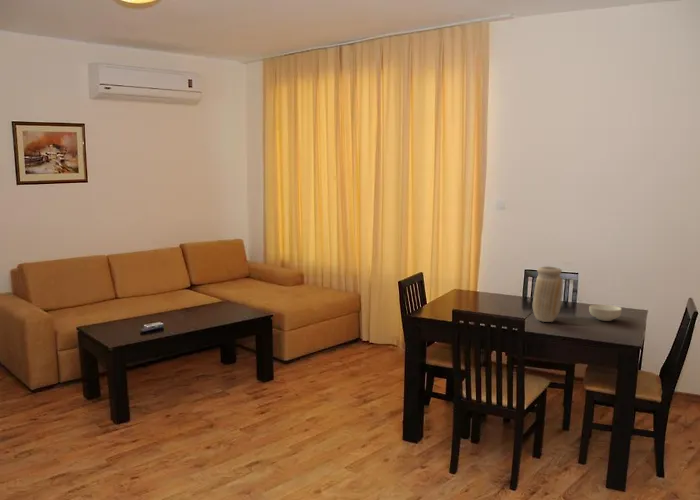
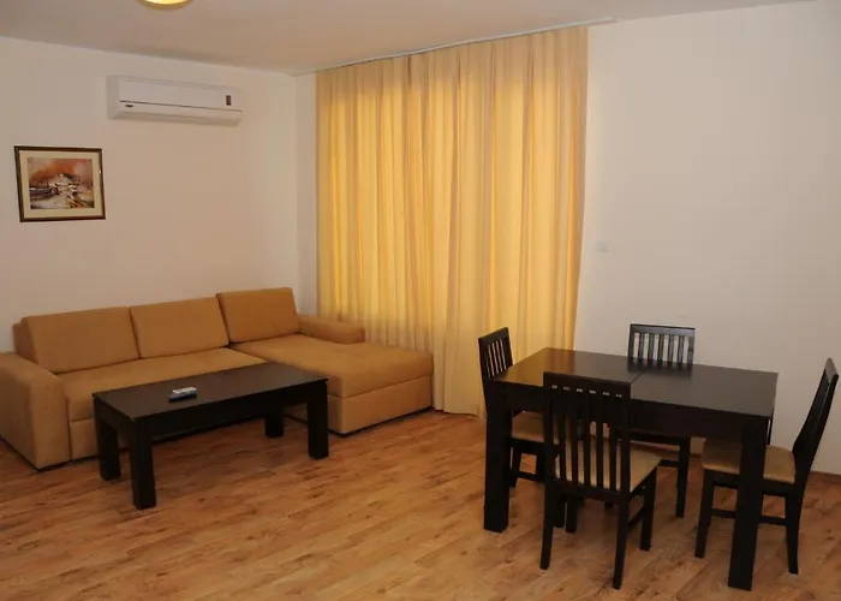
- vase [532,266,564,323]
- cereal bowl [588,303,623,322]
